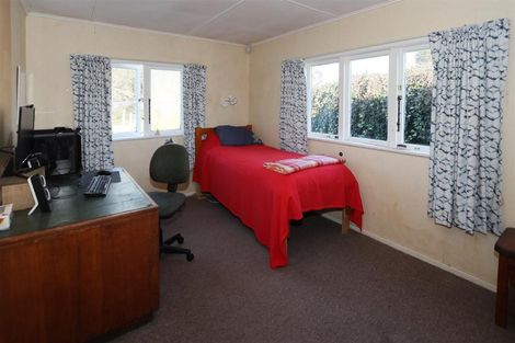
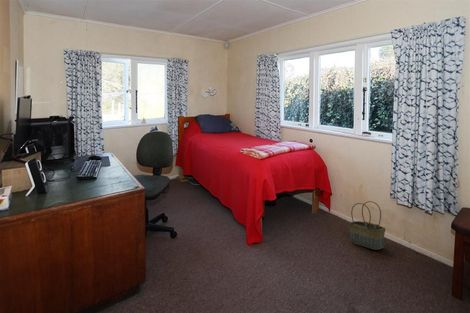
+ basket [348,200,386,251]
